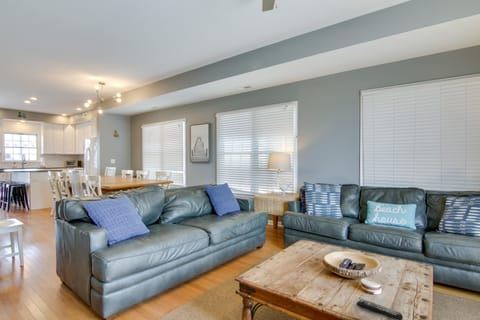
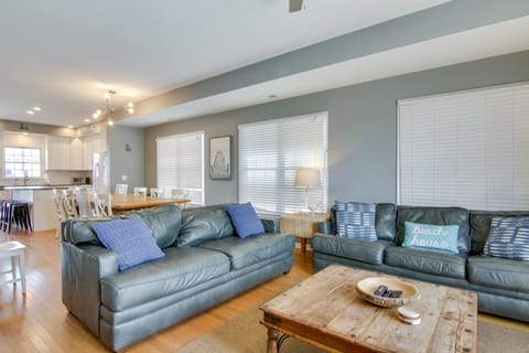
- remote control [355,298,404,320]
